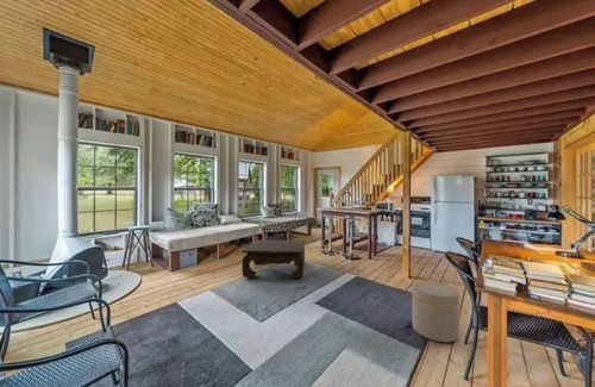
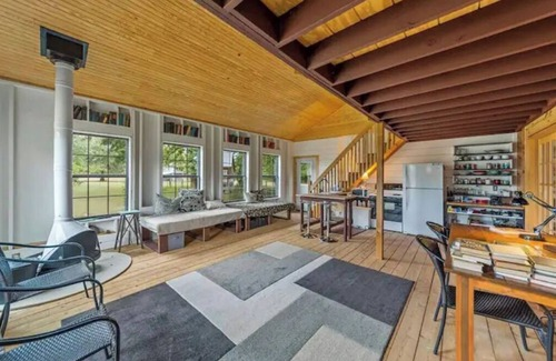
- coffee table [242,239,306,280]
- ottoman [411,281,462,343]
